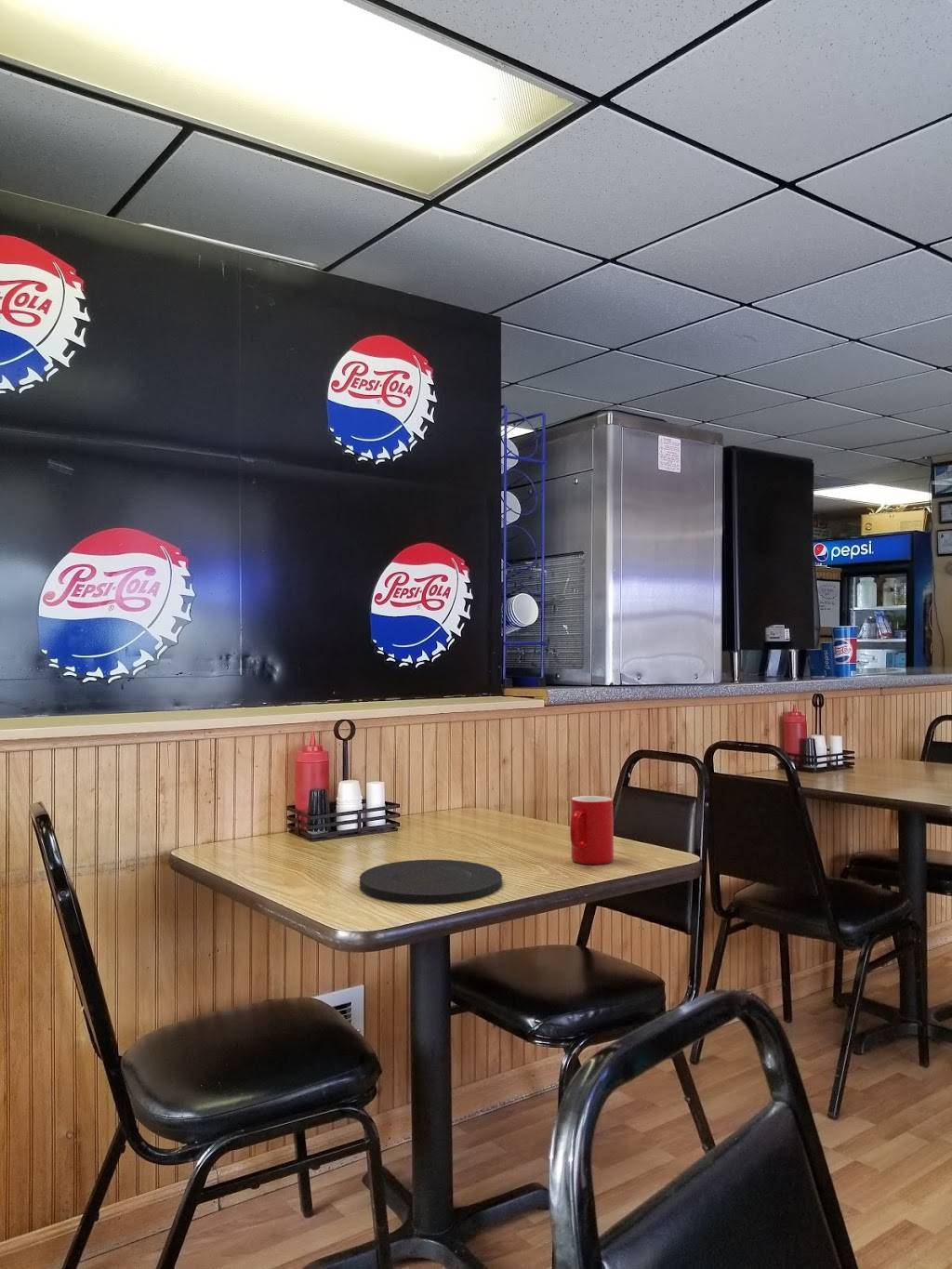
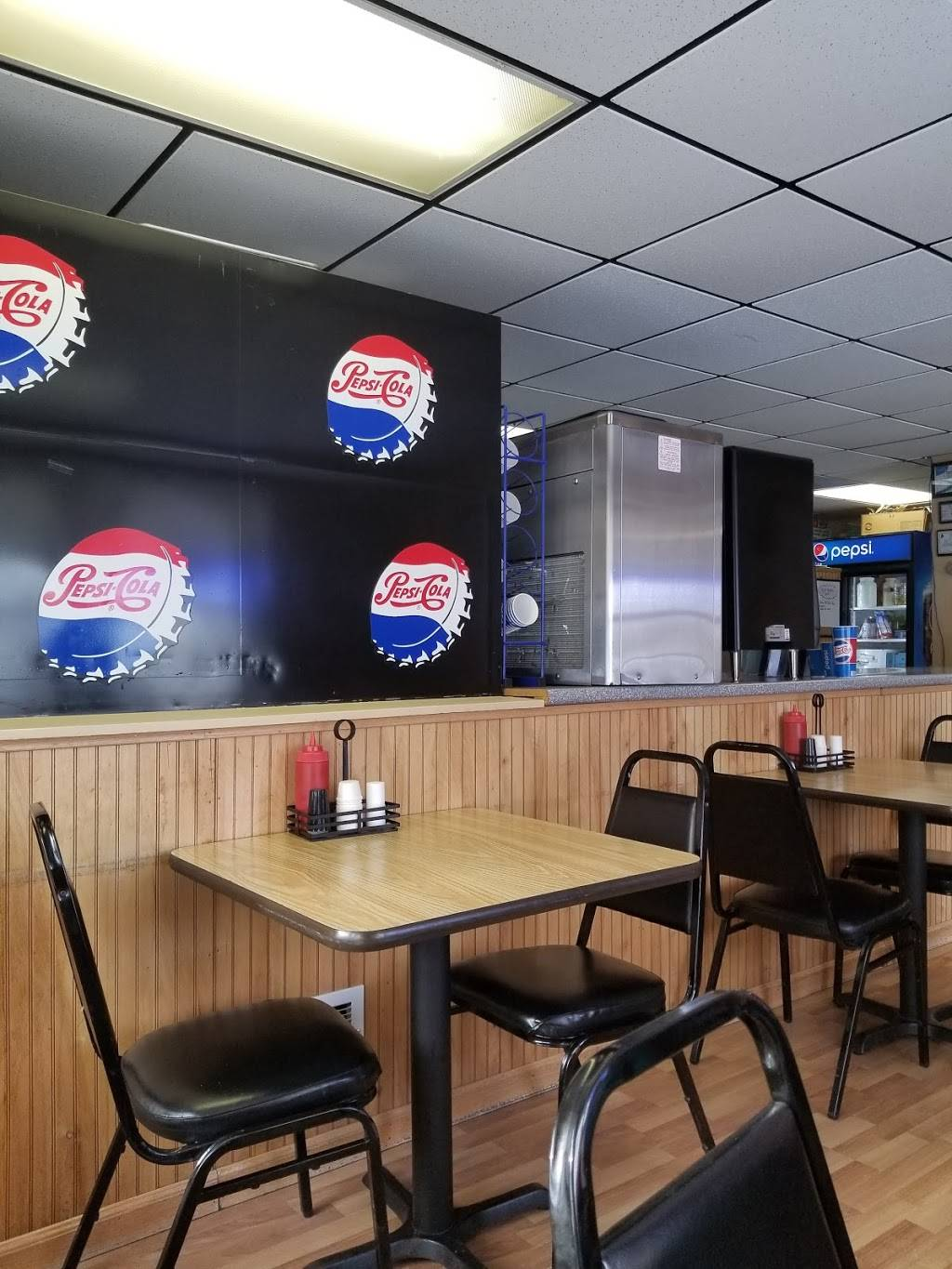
- cup [569,795,615,866]
- plate [359,859,503,904]
